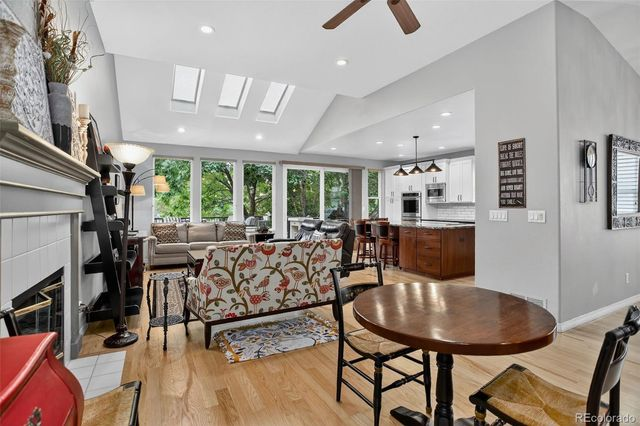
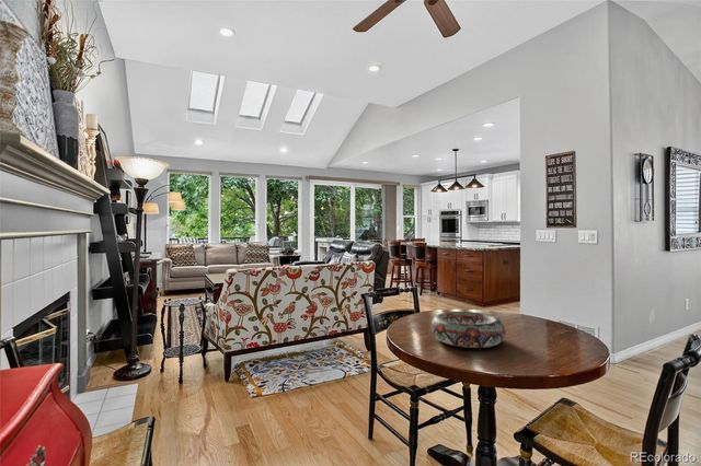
+ decorative bowl [429,311,506,349]
